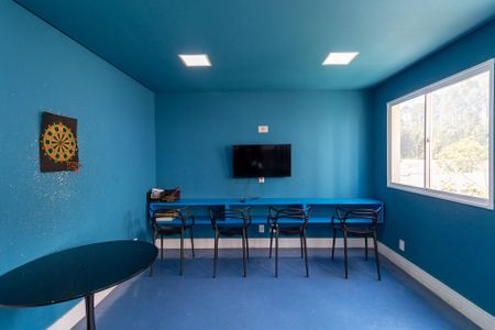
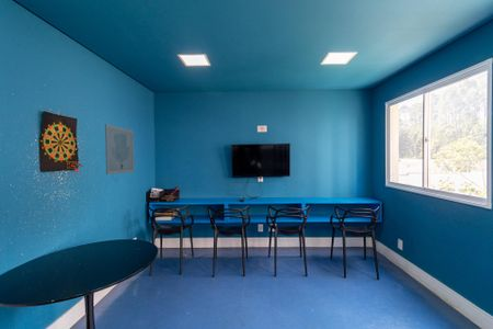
+ wall art [104,123,136,175]
